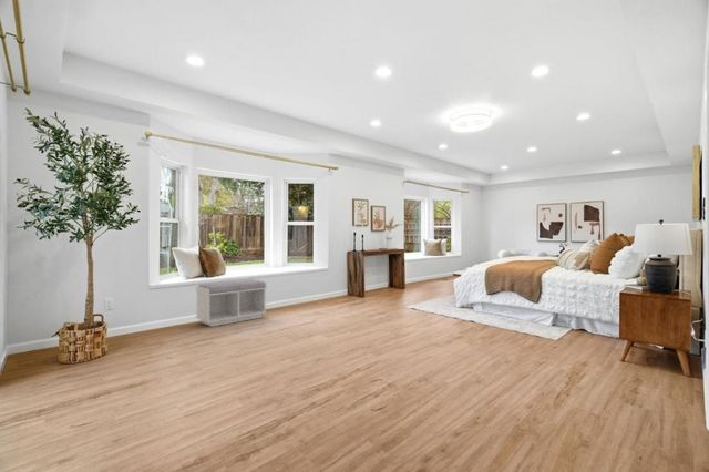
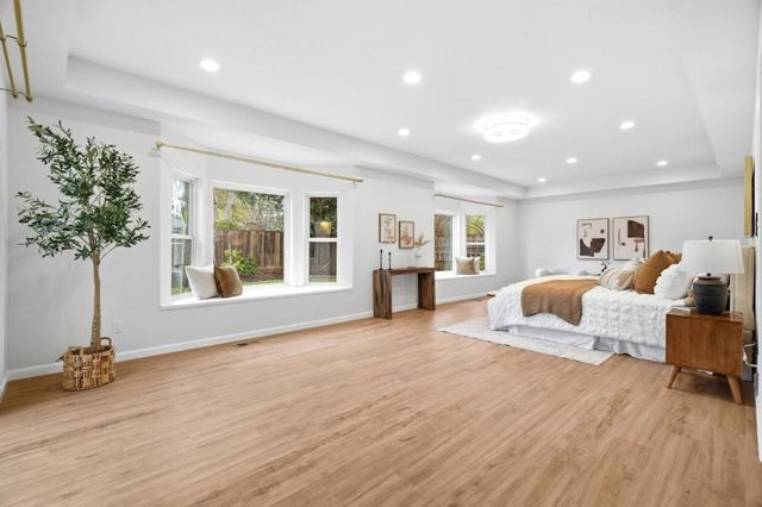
- bench [195,278,268,328]
